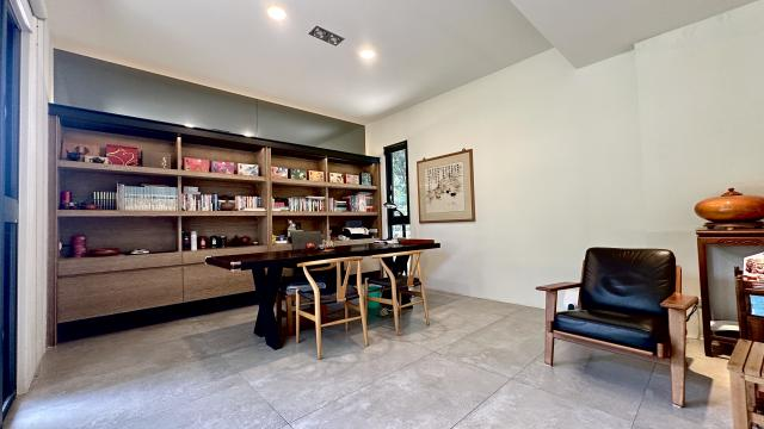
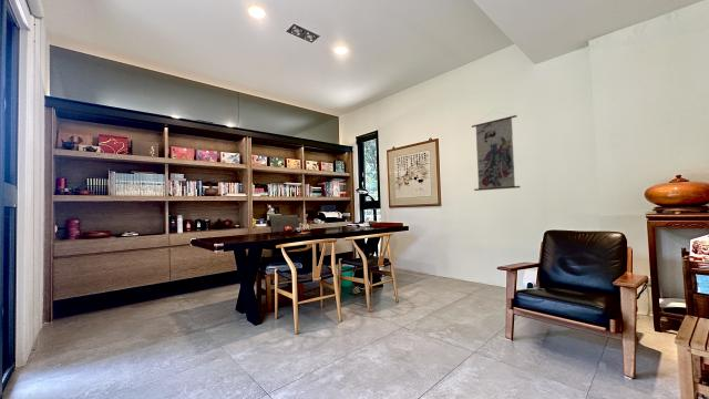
+ wall scroll [471,110,522,192]
